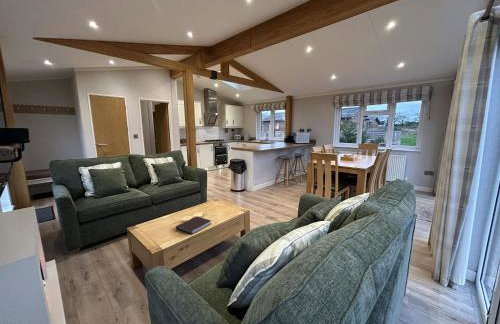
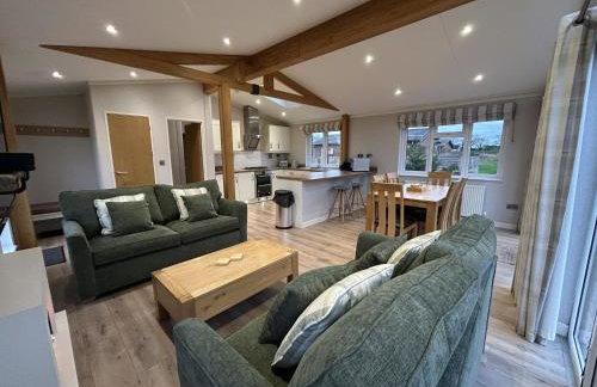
- notebook [175,215,212,235]
